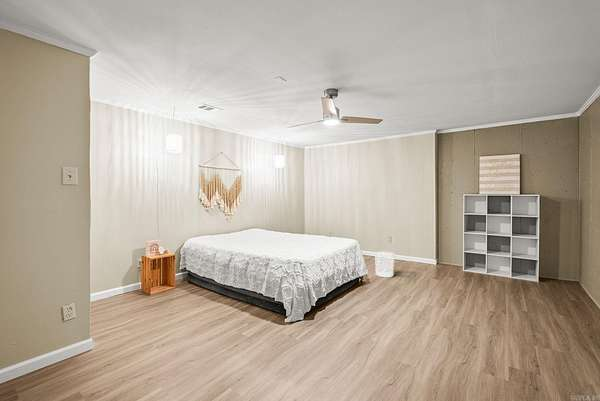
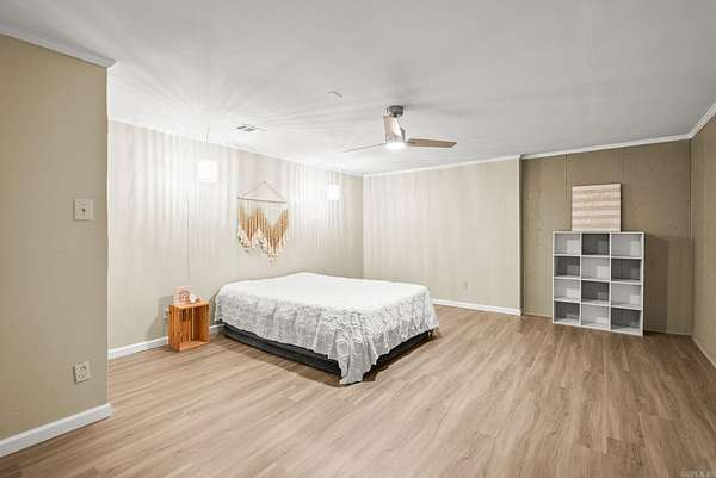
- waste bin [374,251,395,278]
